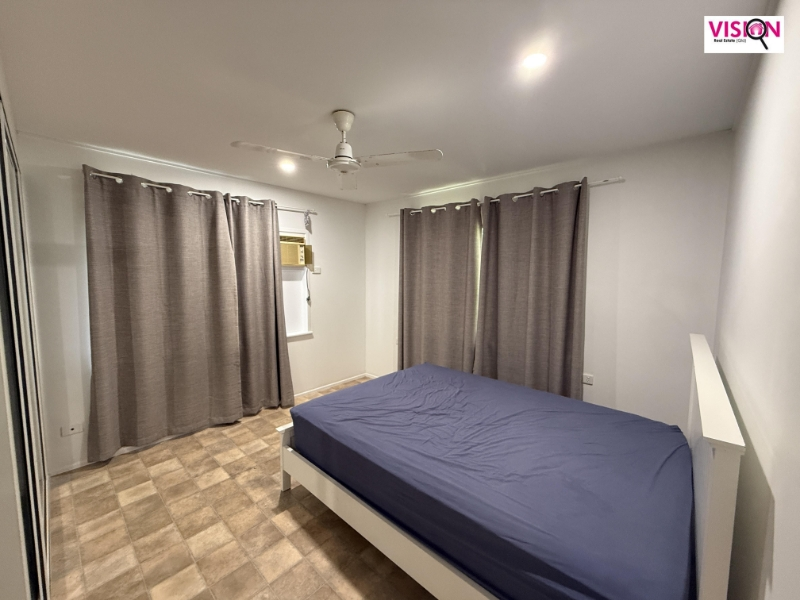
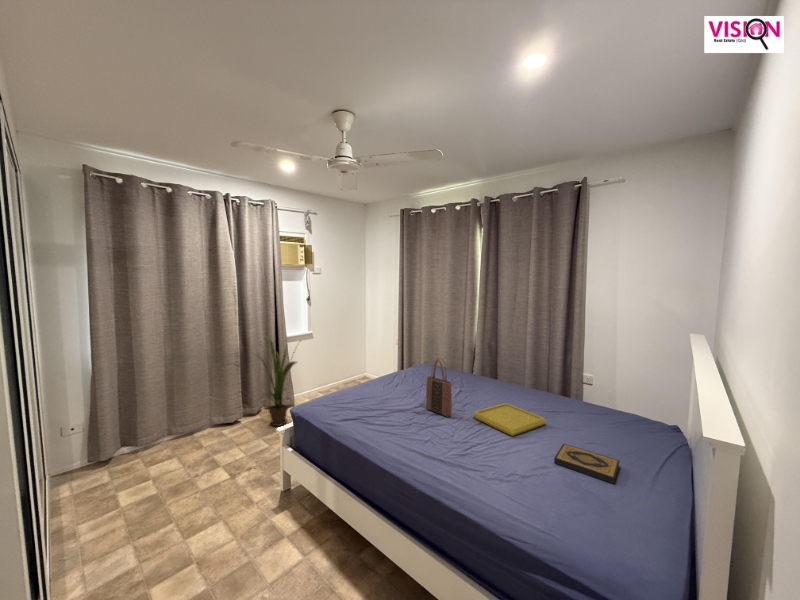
+ hardback book [553,443,620,485]
+ tote bag [425,357,453,418]
+ house plant [253,334,301,427]
+ serving tray [472,402,547,437]
